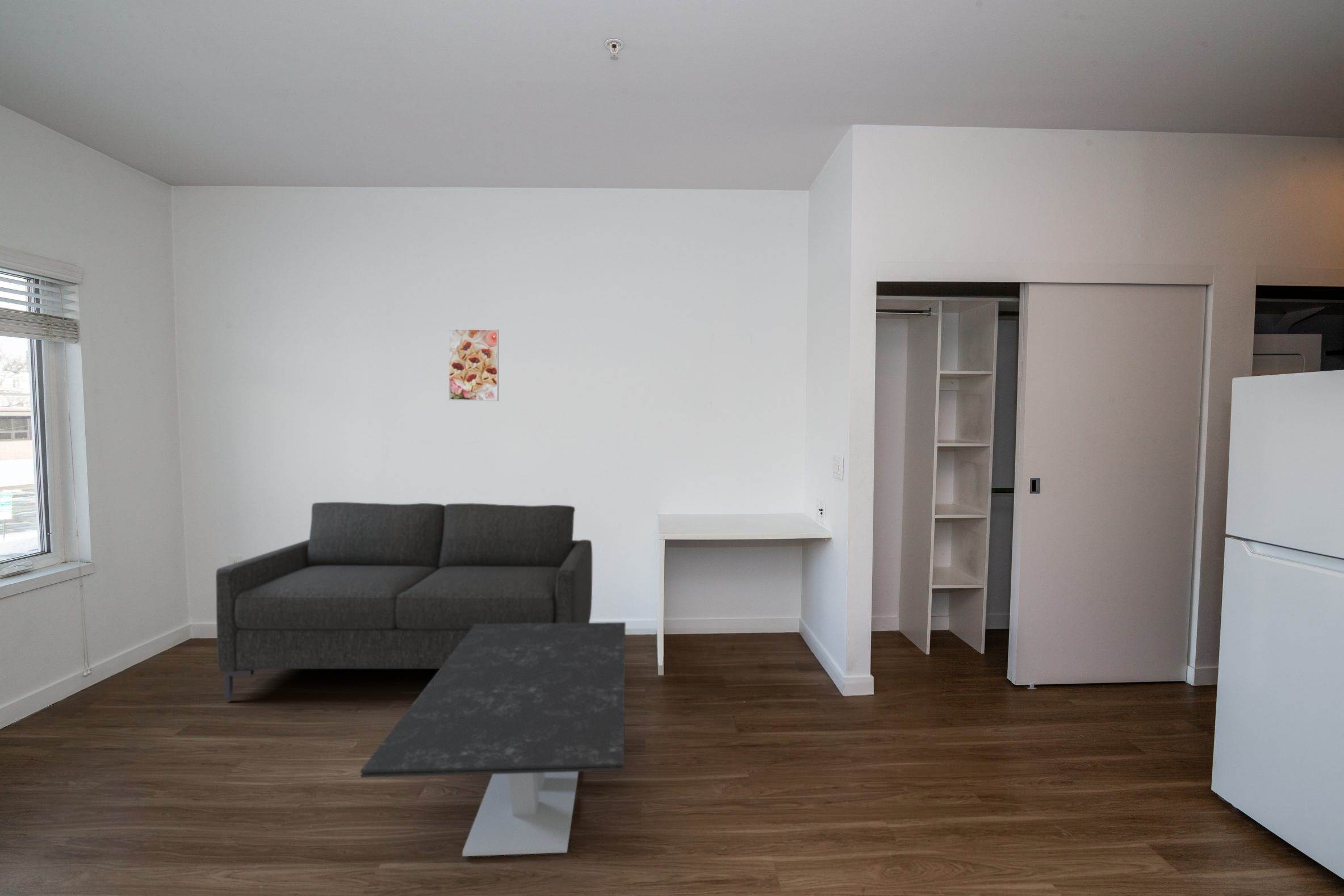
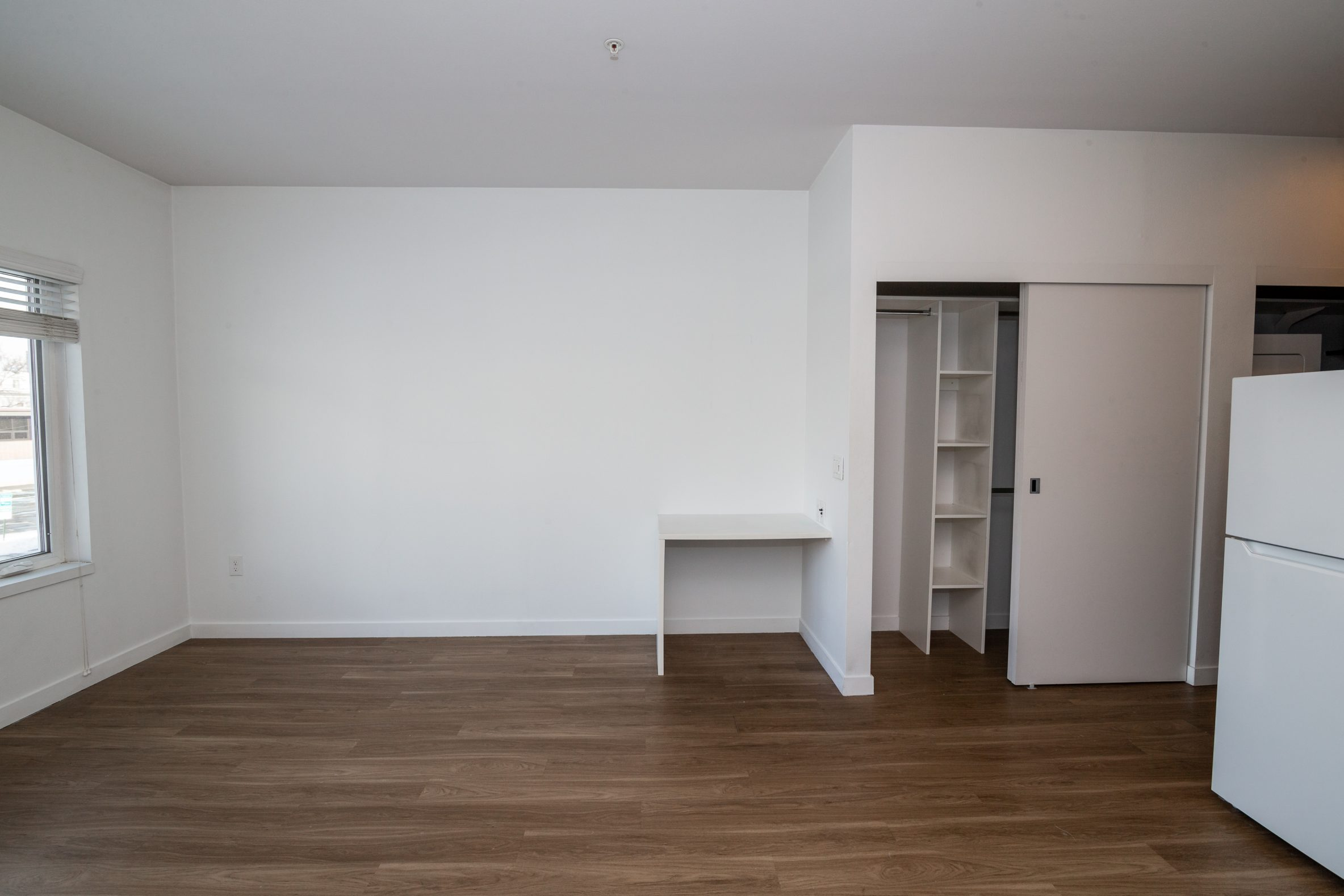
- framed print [448,328,500,401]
- coffee table [360,622,626,857]
- sofa [215,501,593,700]
